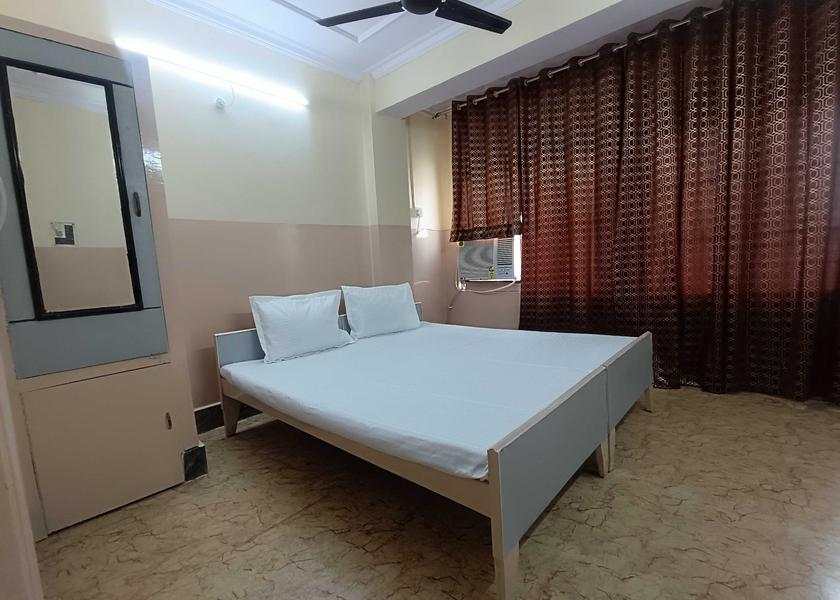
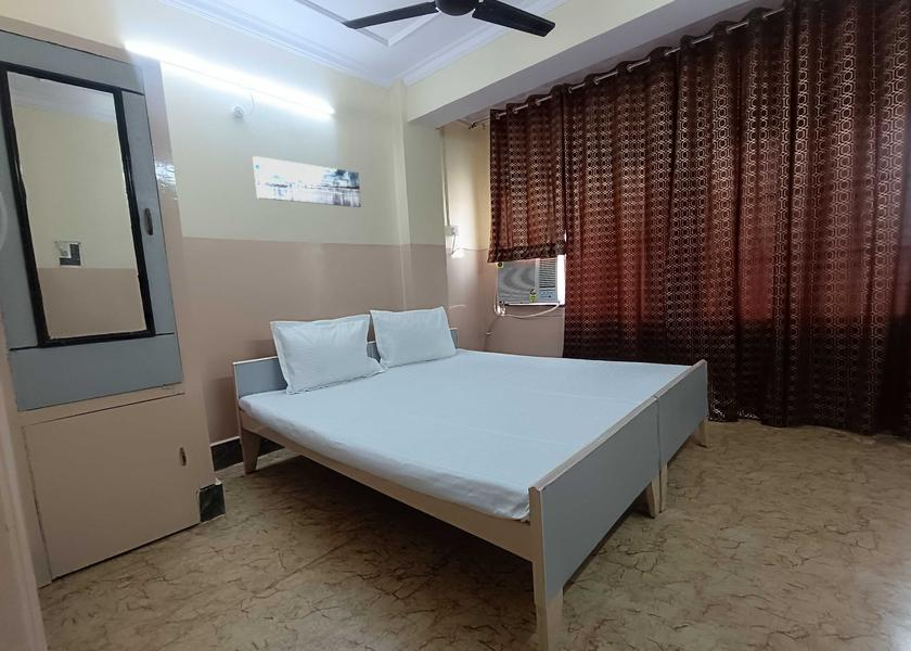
+ wall art [252,155,362,208]
